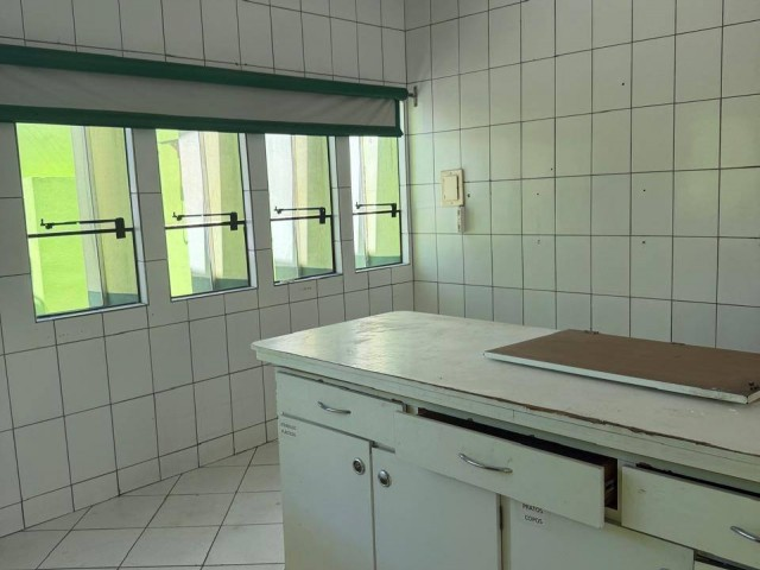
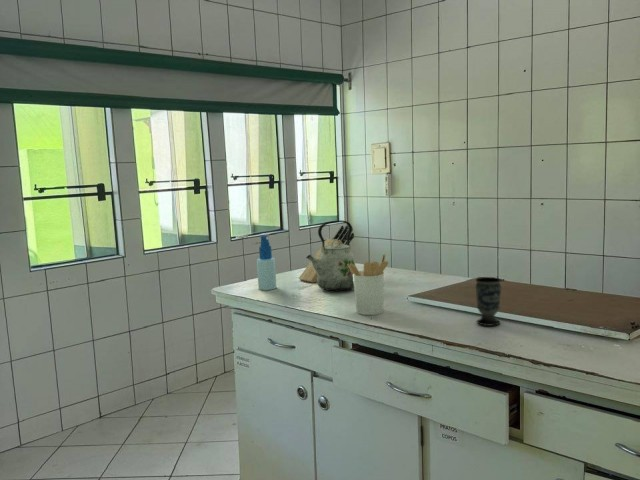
+ cup [475,276,502,327]
+ kettle [305,219,357,292]
+ utensil holder [347,252,389,316]
+ knife block [298,225,355,284]
+ spray bottle [256,234,277,291]
